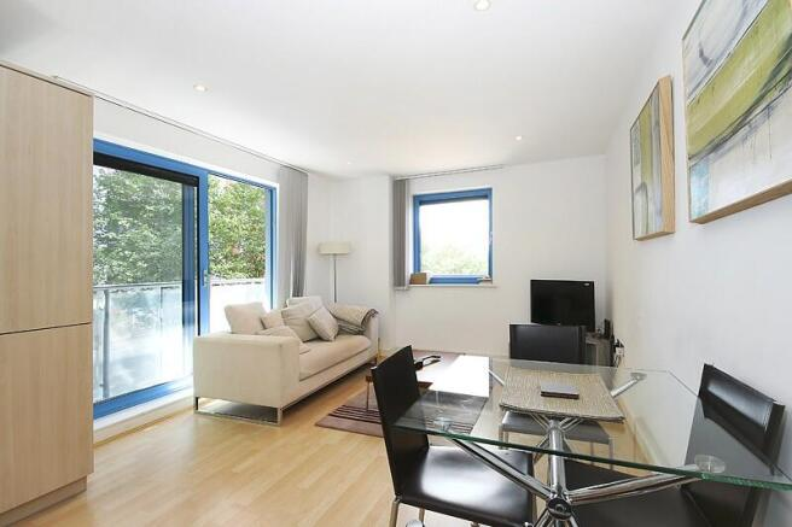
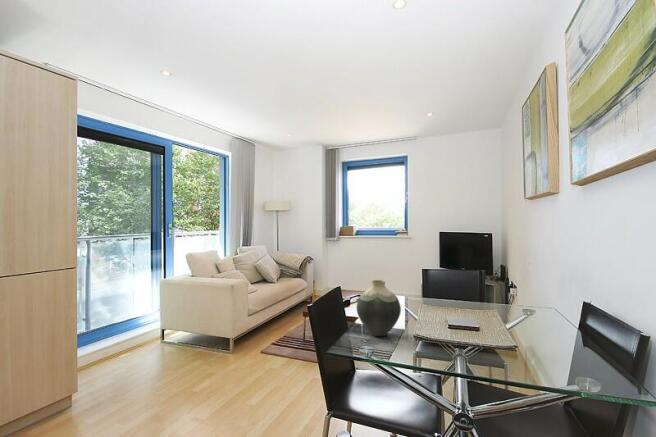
+ vase [356,279,402,337]
